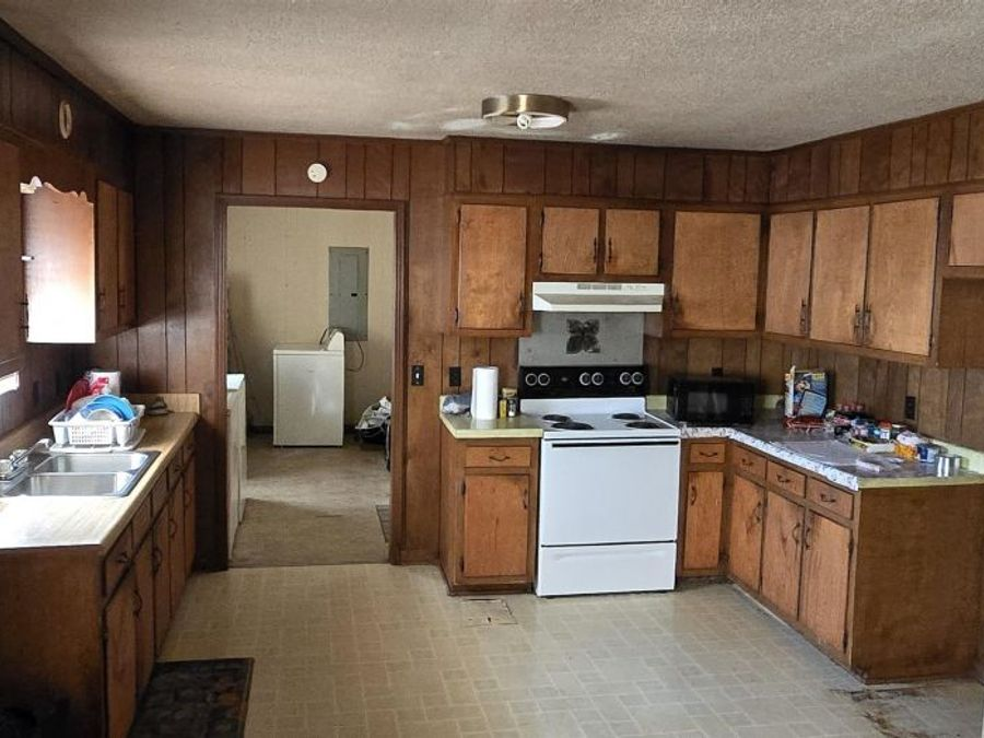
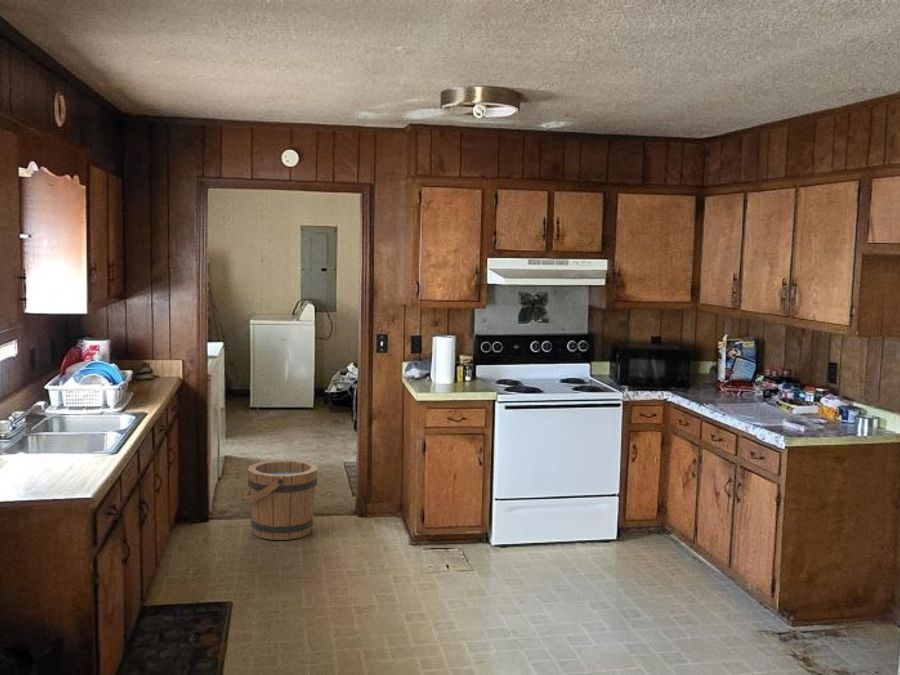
+ bucket [242,459,319,541]
